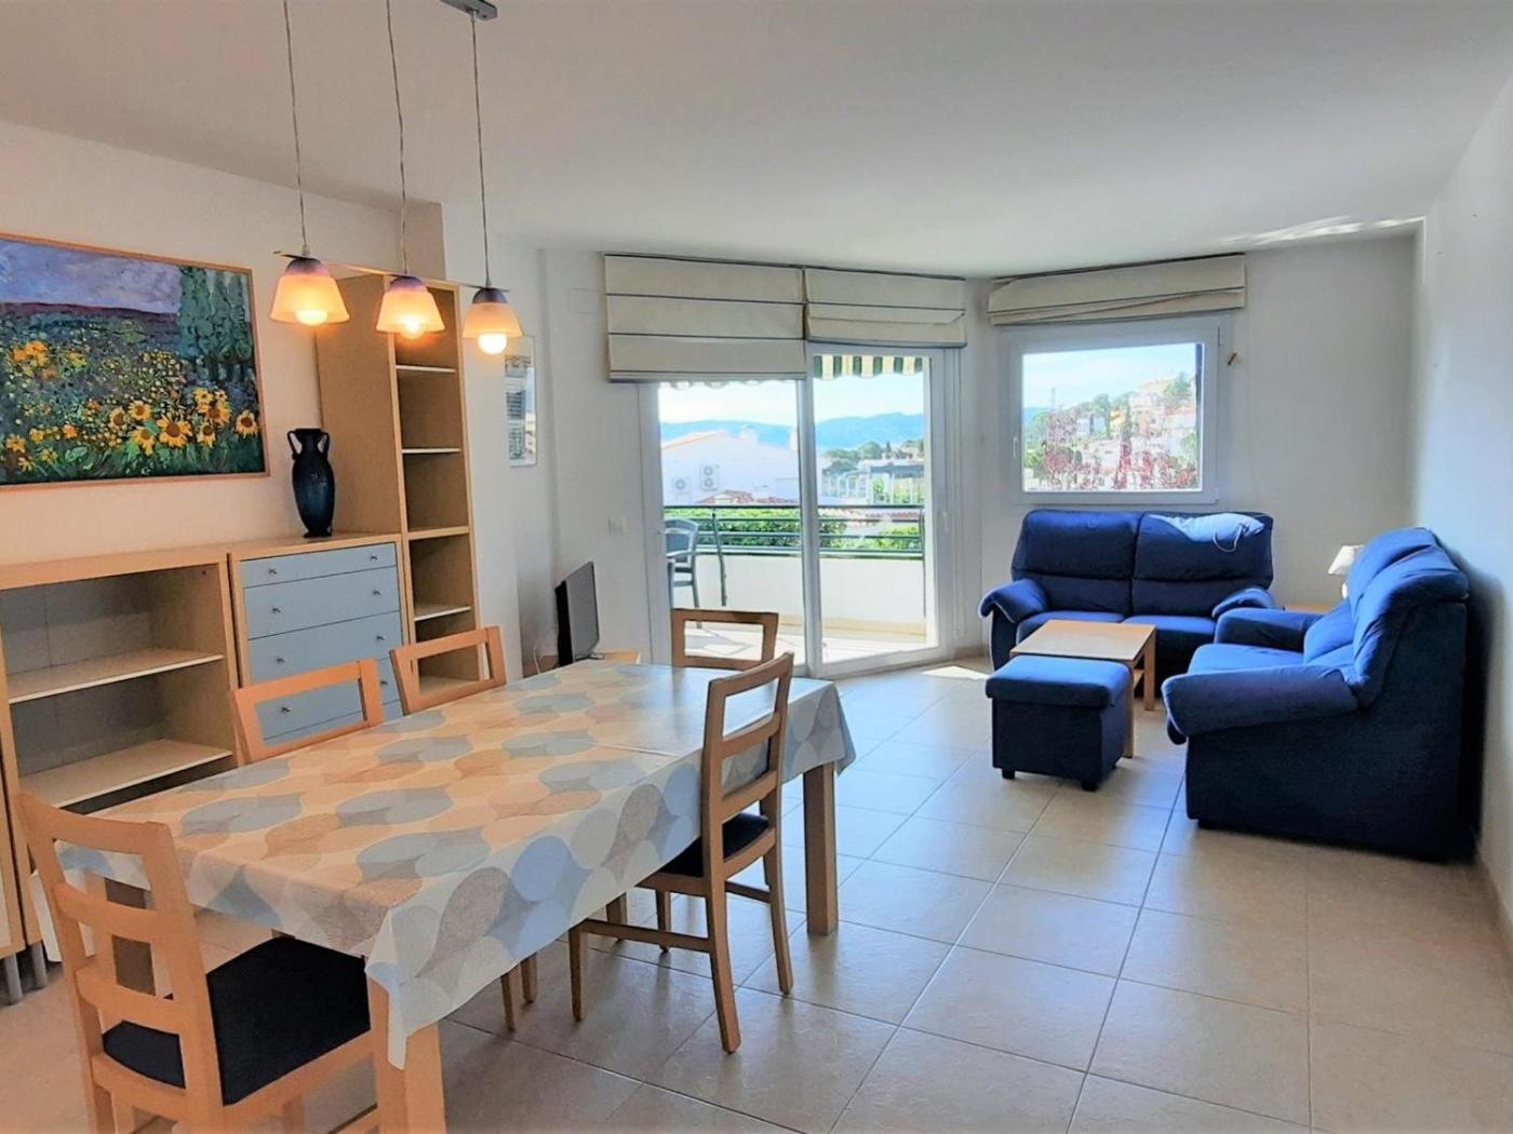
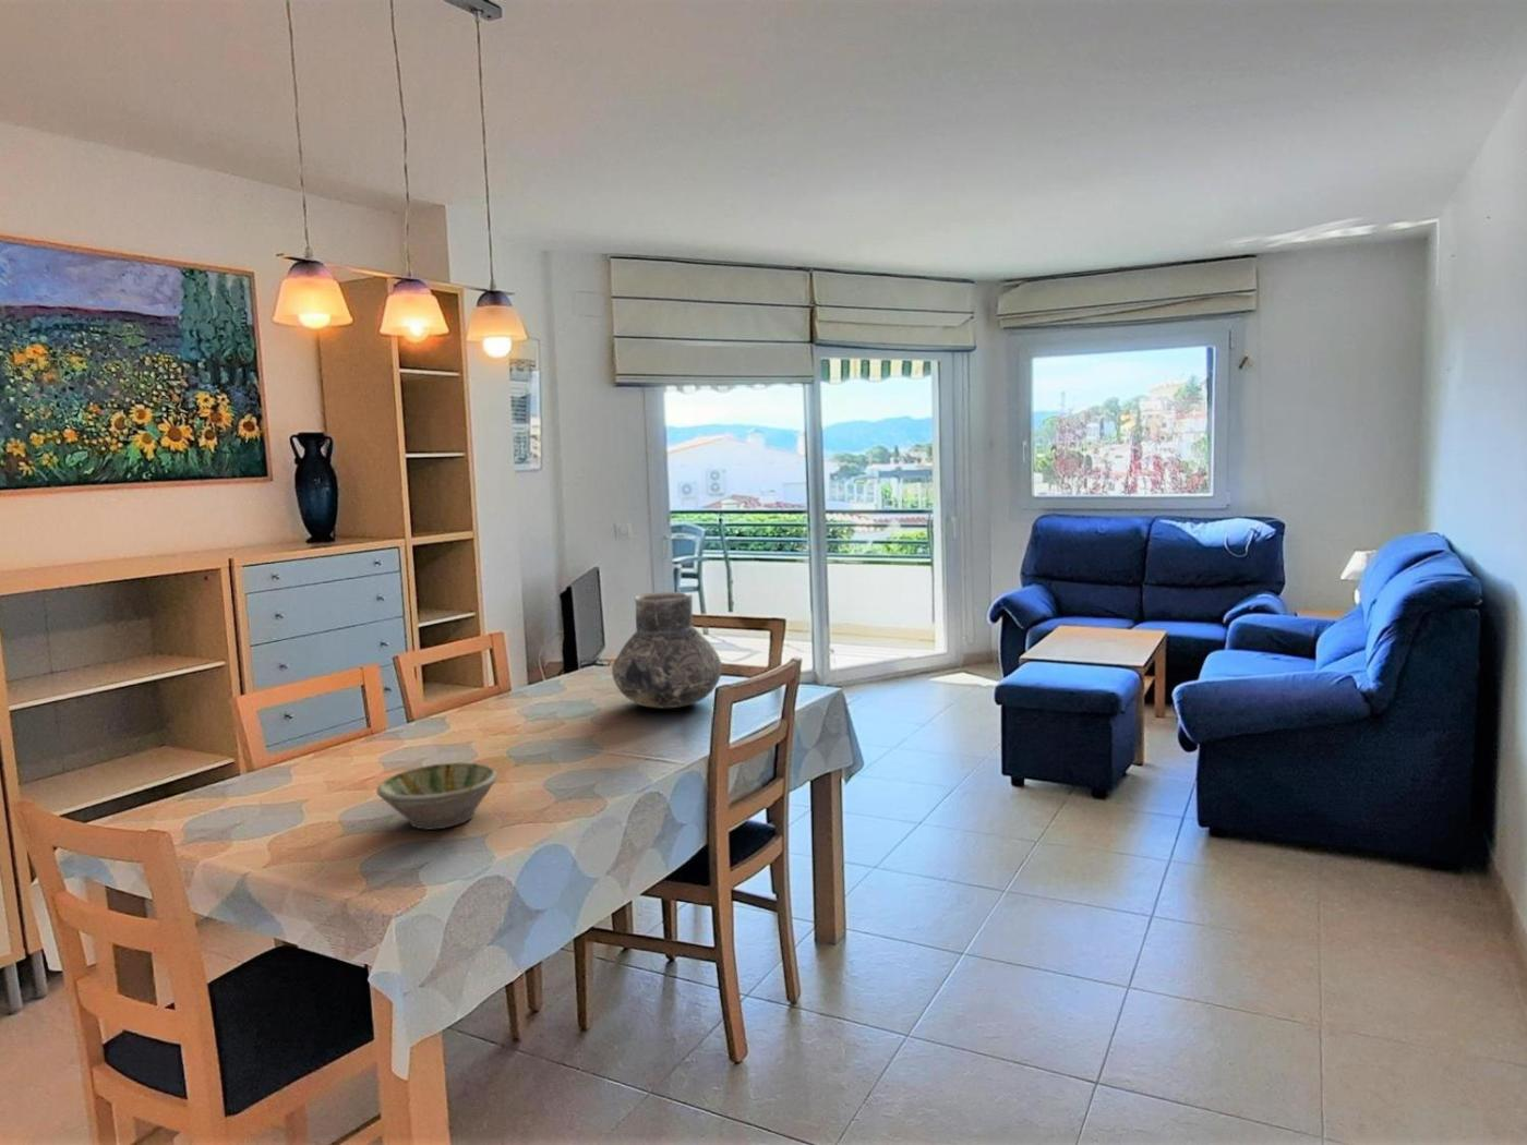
+ bowl [375,761,499,831]
+ vase [611,591,723,708]
